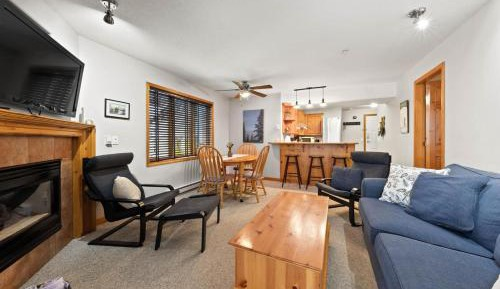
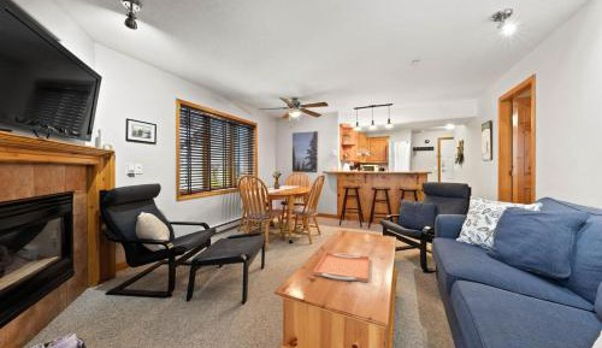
+ serving tray [312,252,371,283]
